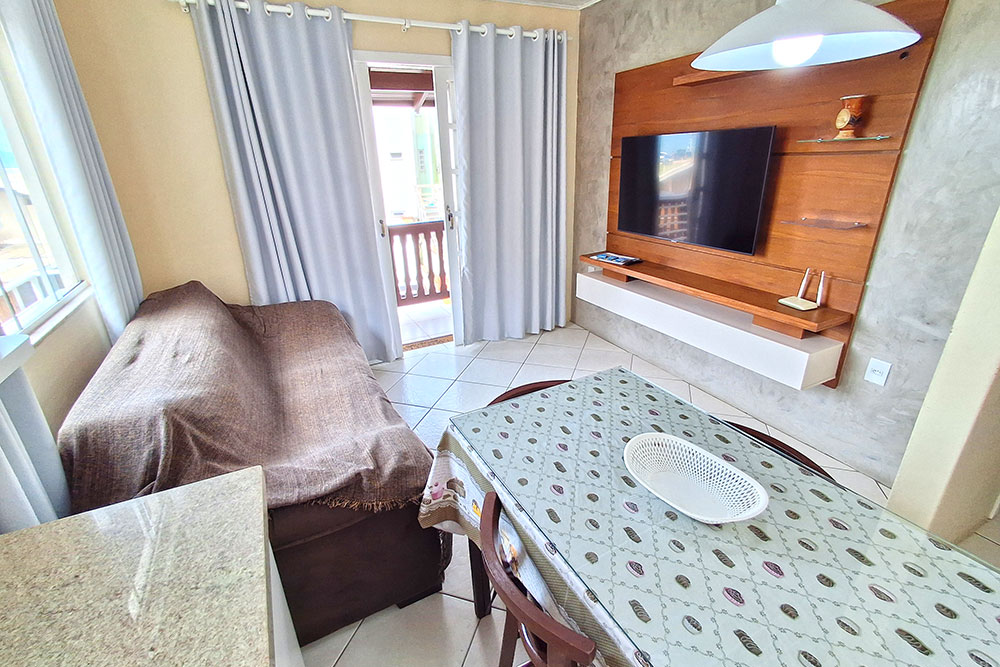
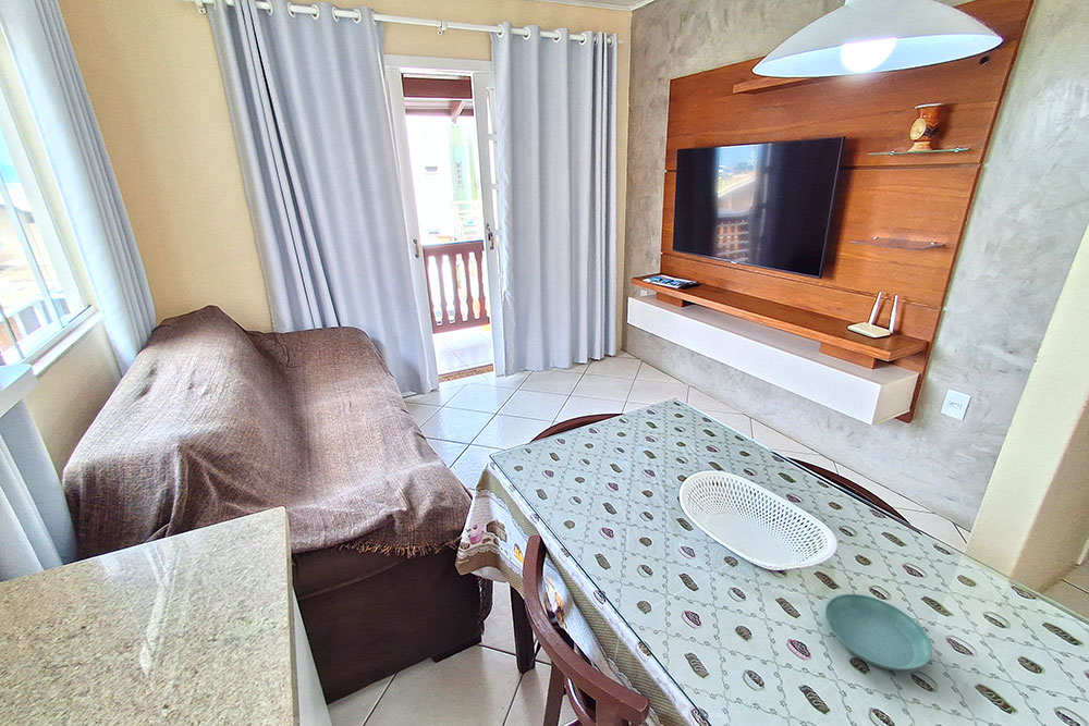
+ saucer [824,593,933,672]
